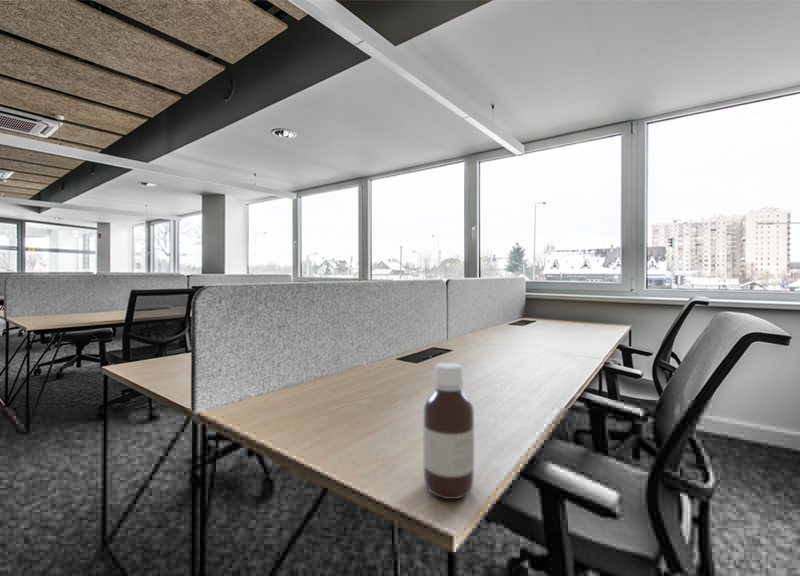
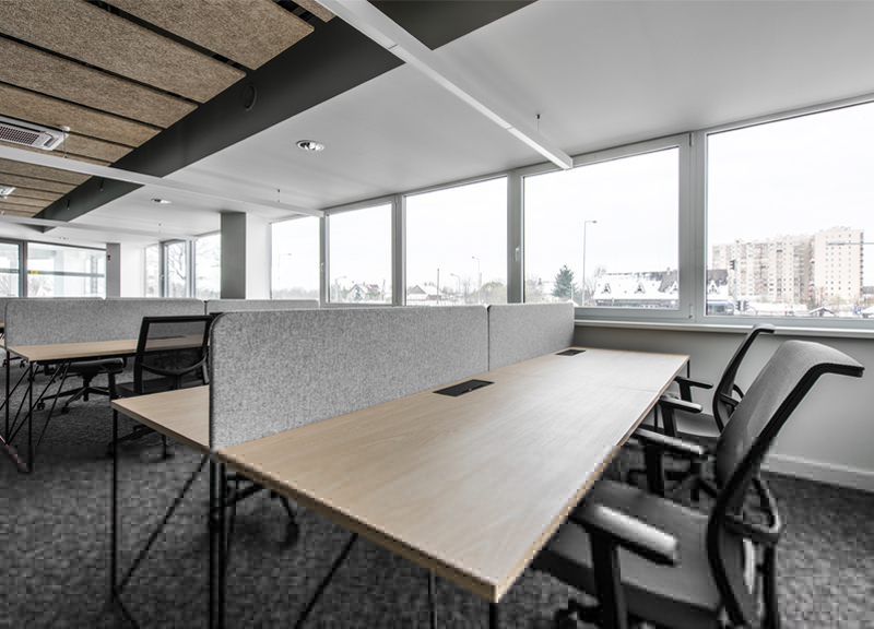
- bottle [422,362,475,500]
